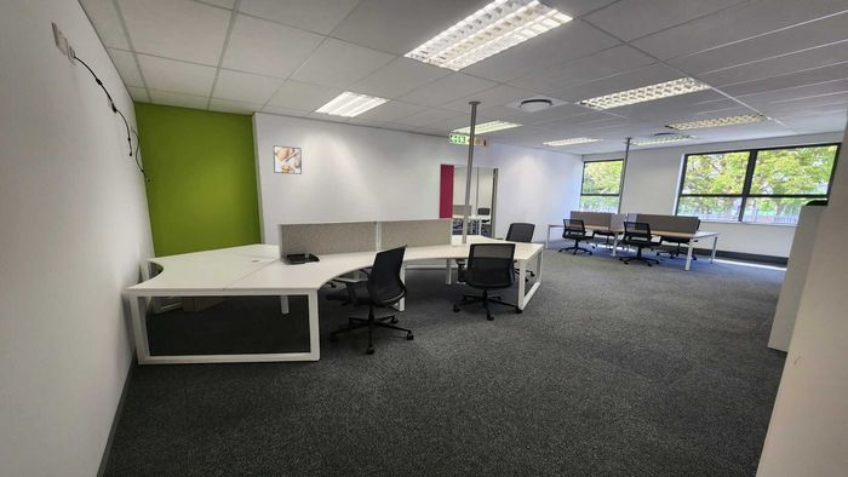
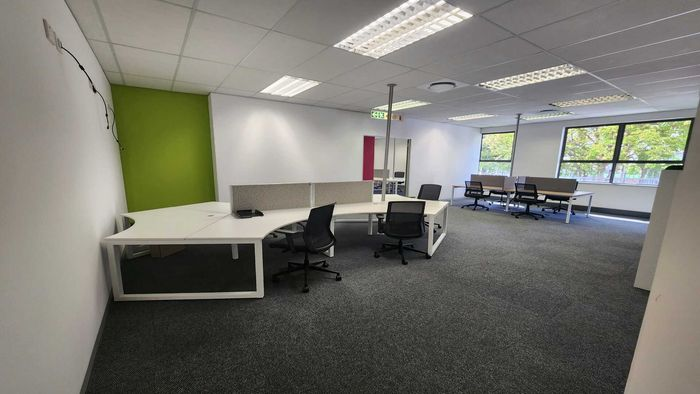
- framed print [273,144,303,176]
